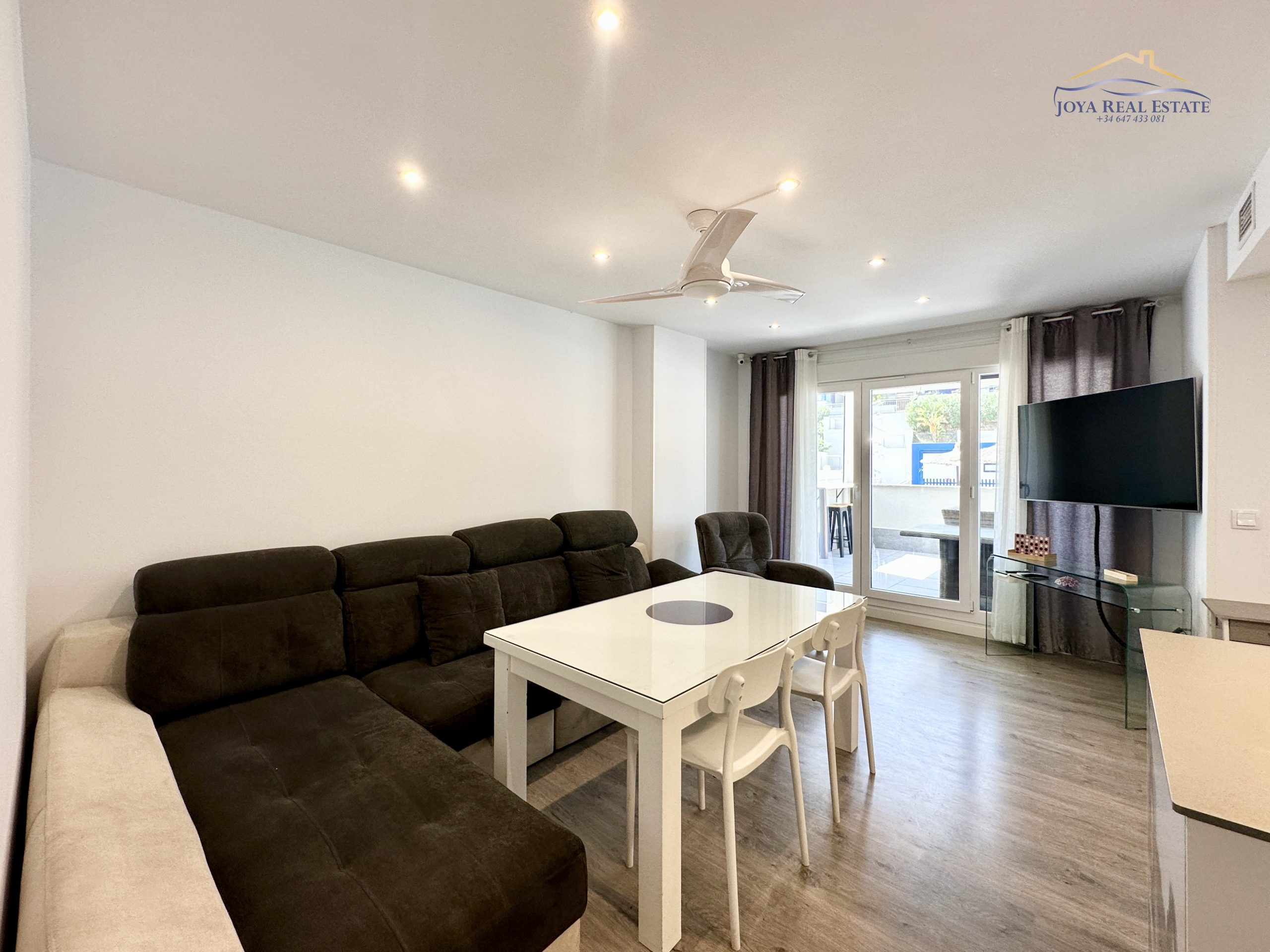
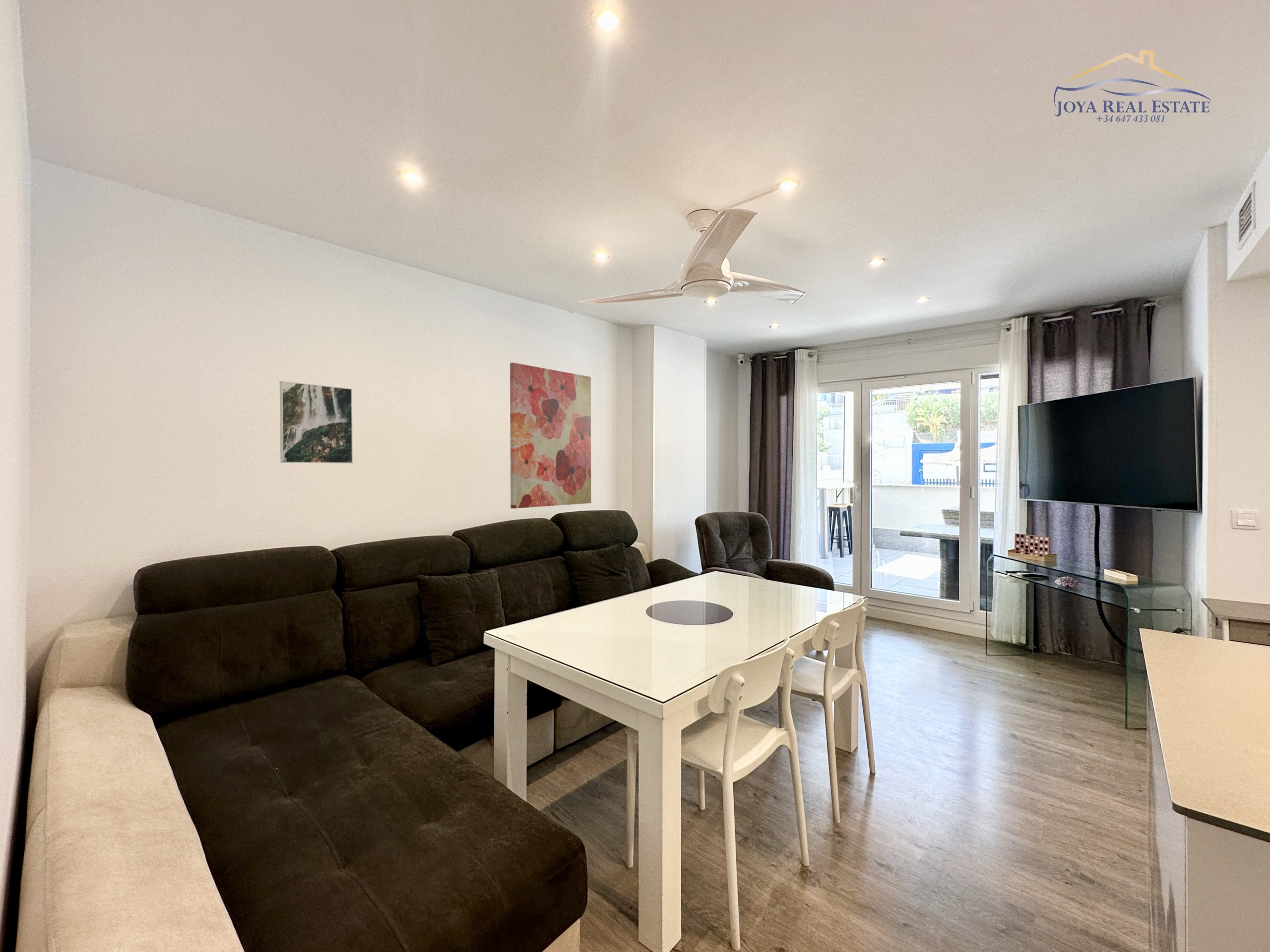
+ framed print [279,381,353,464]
+ wall art [509,362,592,509]
